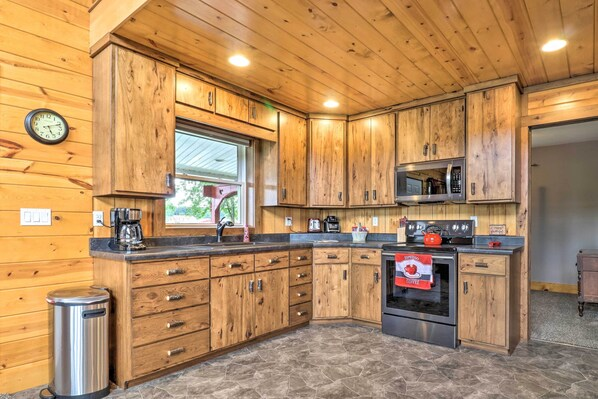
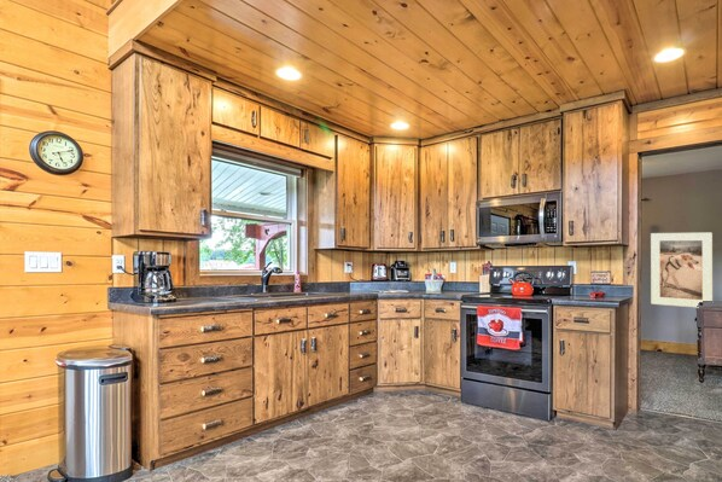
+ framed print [650,232,714,308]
